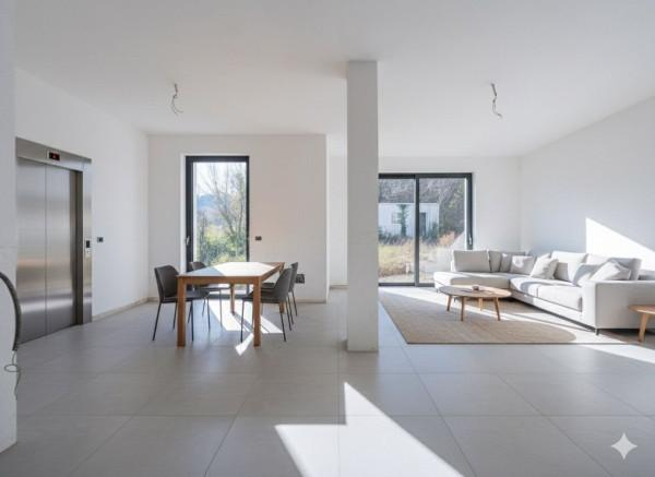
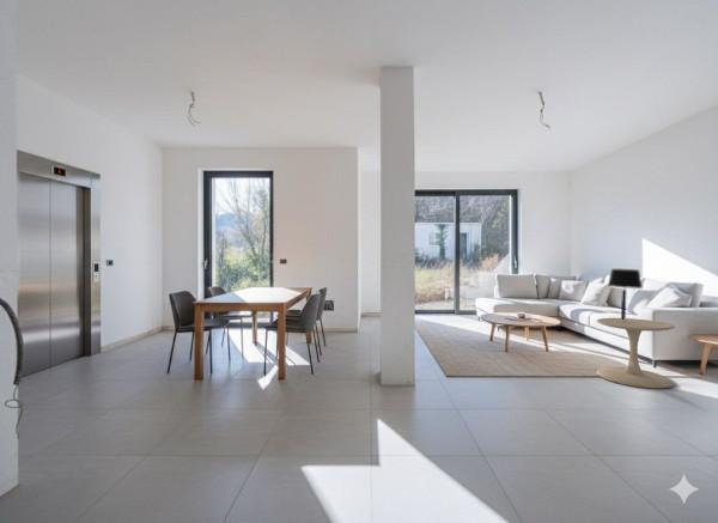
+ table lamp [607,268,643,321]
+ side table [595,317,676,389]
